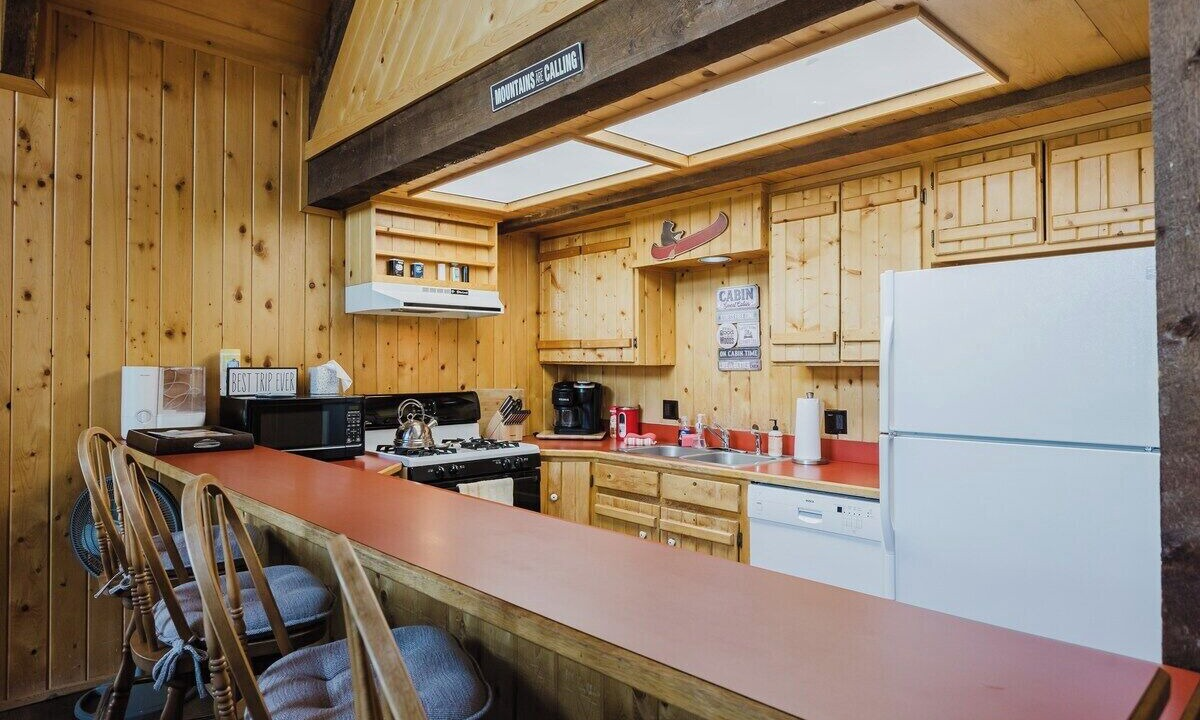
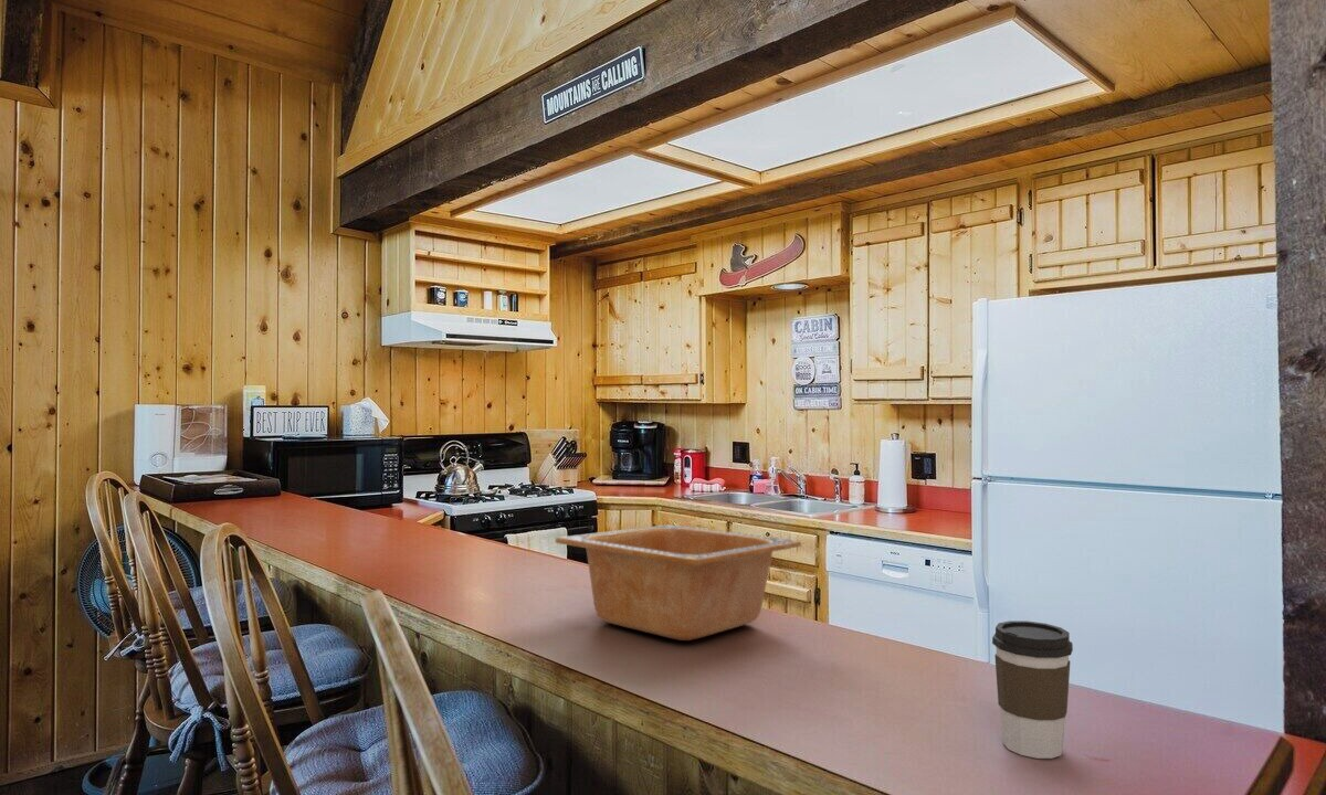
+ serving bowl [555,523,802,642]
+ coffee cup [991,619,1074,760]
